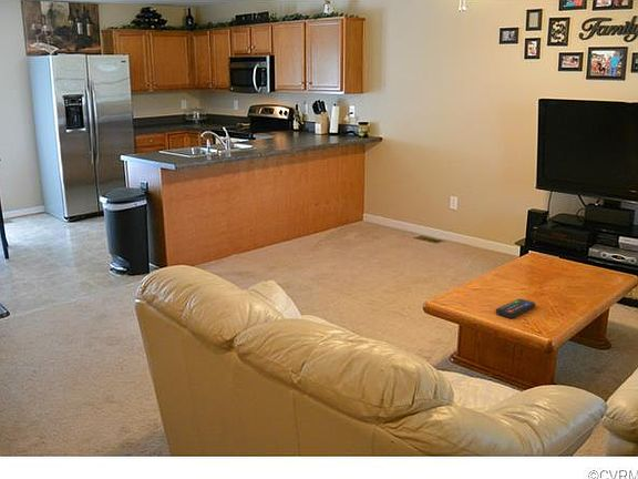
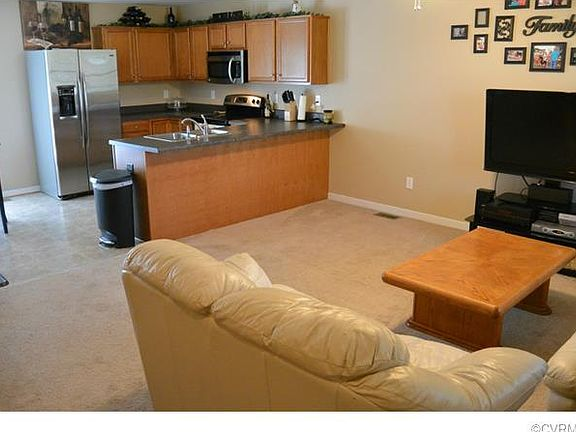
- remote control [495,297,536,319]
